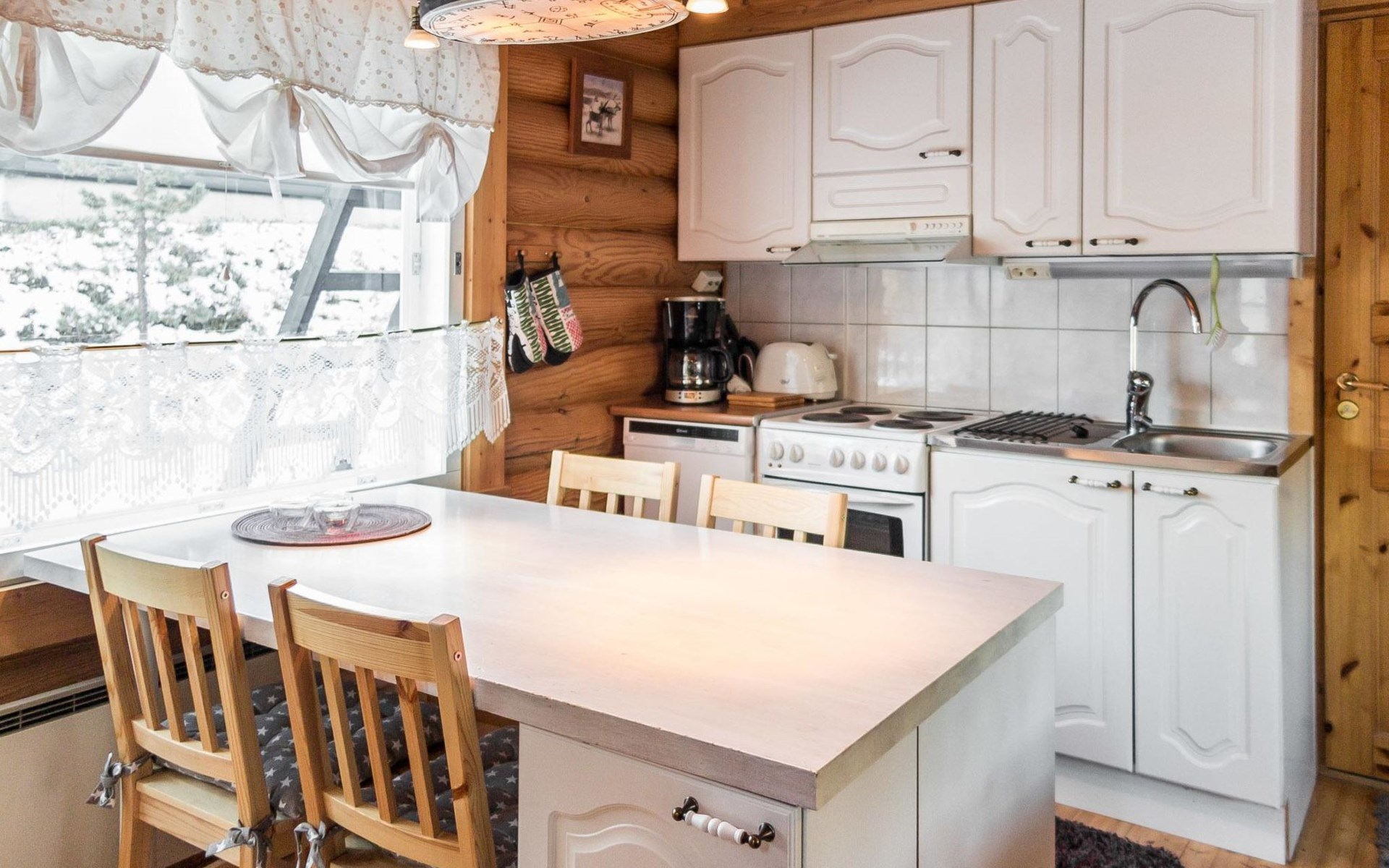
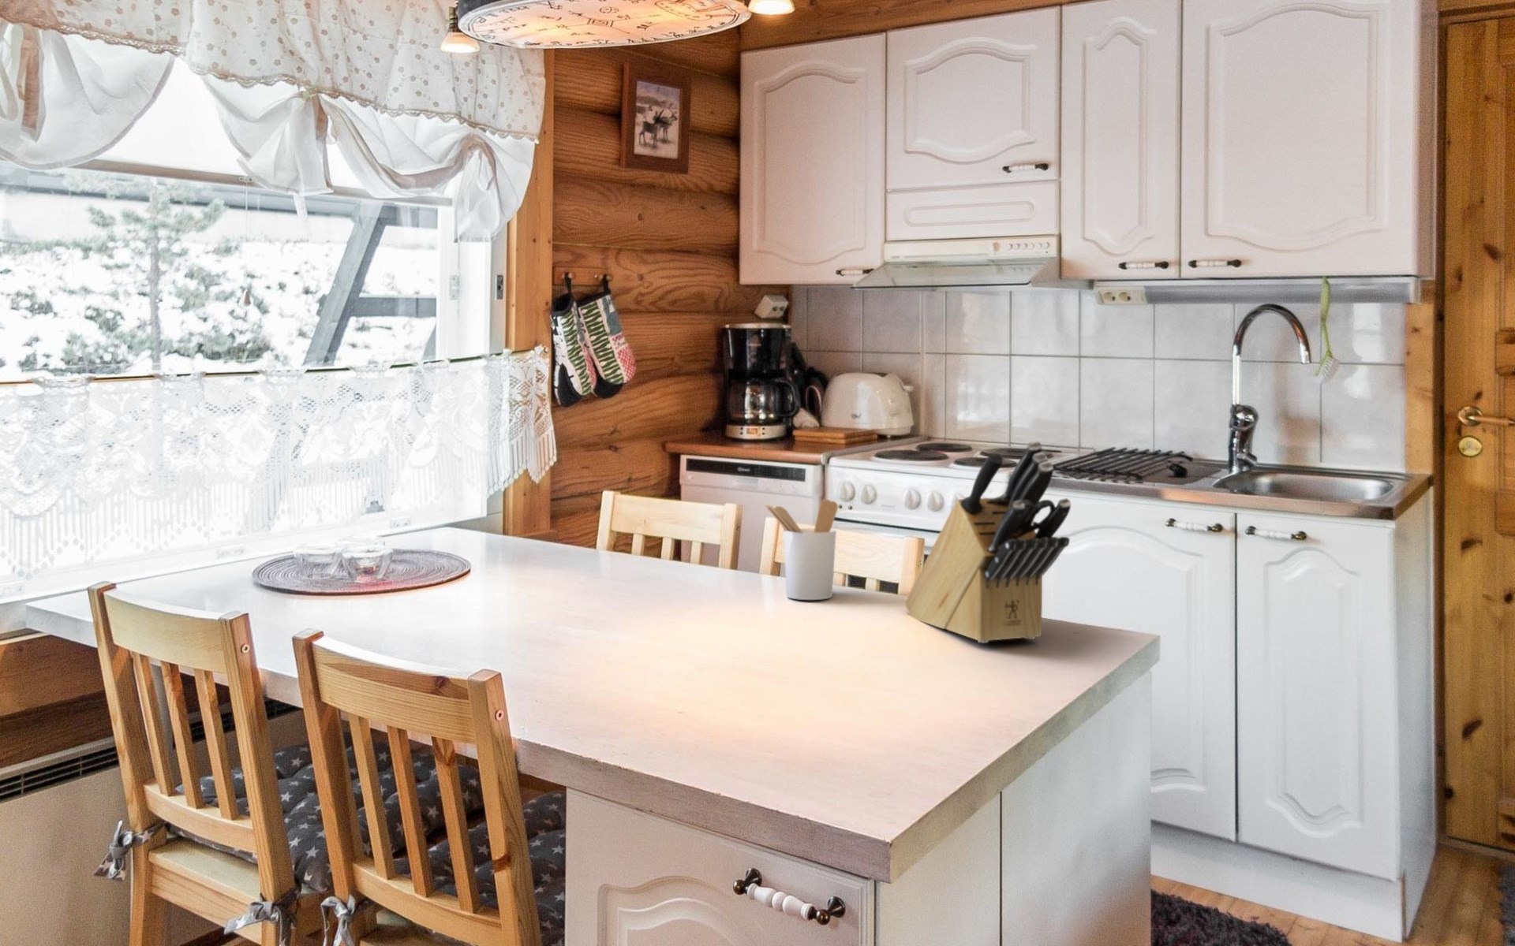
+ knife block [904,440,1071,643]
+ utensil holder [763,498,839,601]
